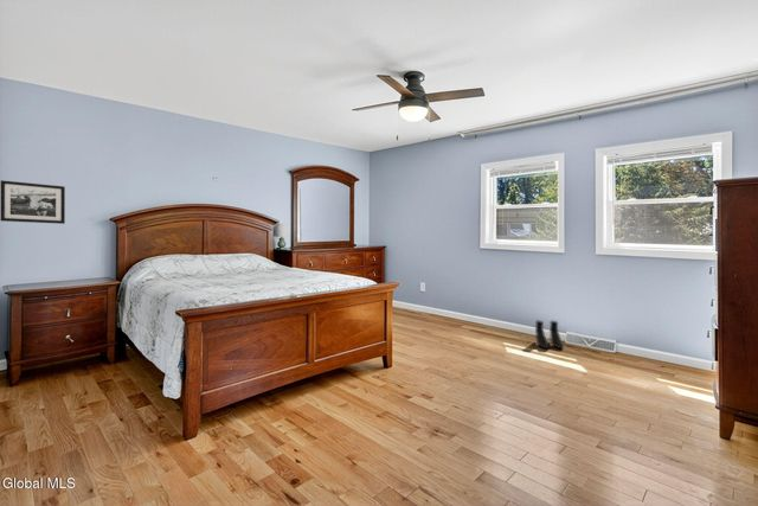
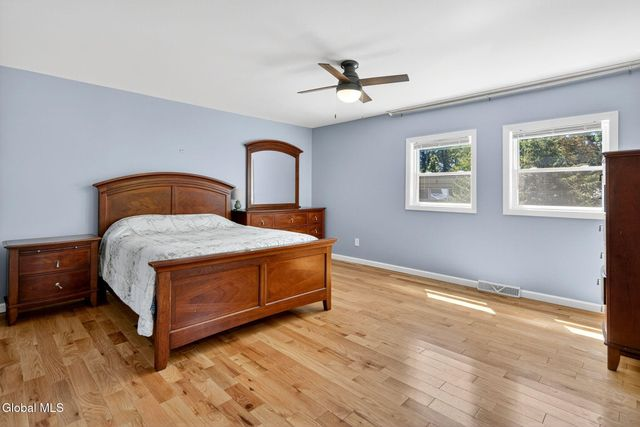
- boots [534,320,565,350]
- picture frame [0,179,66,225]
